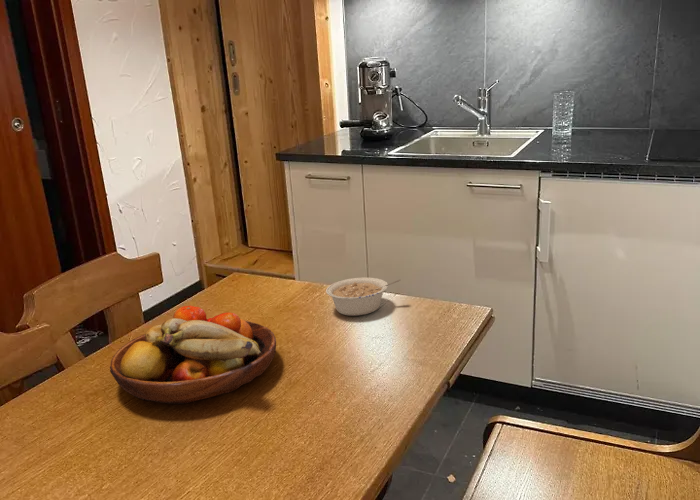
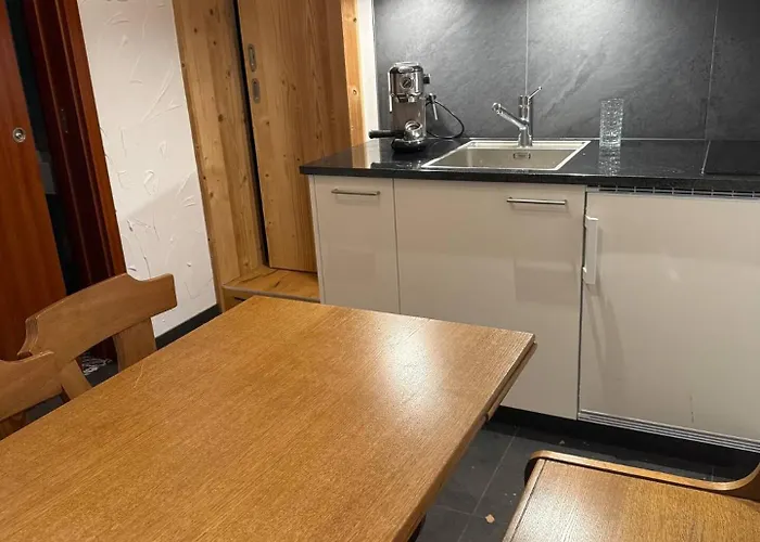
- fruit bowl [109,305,277,405]
- legume [325,277,401,317]
